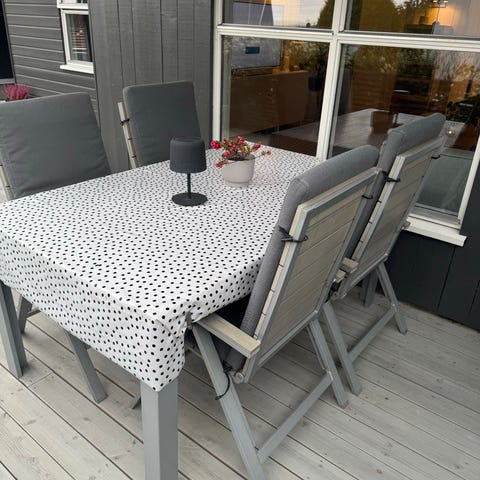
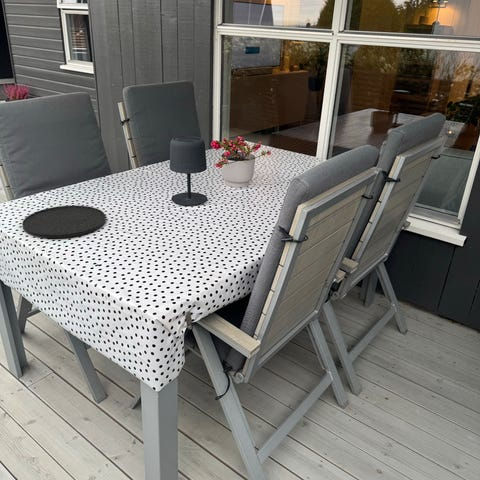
+ plate [21,204,107,239]
